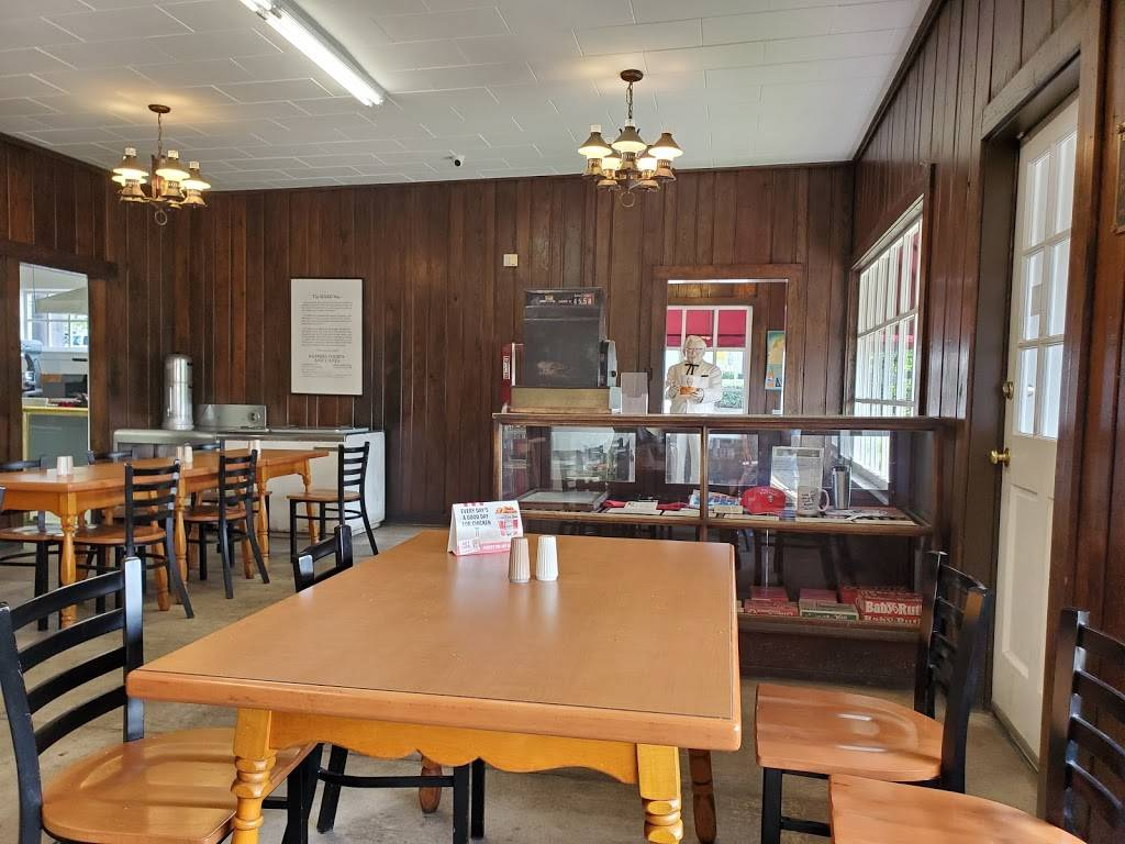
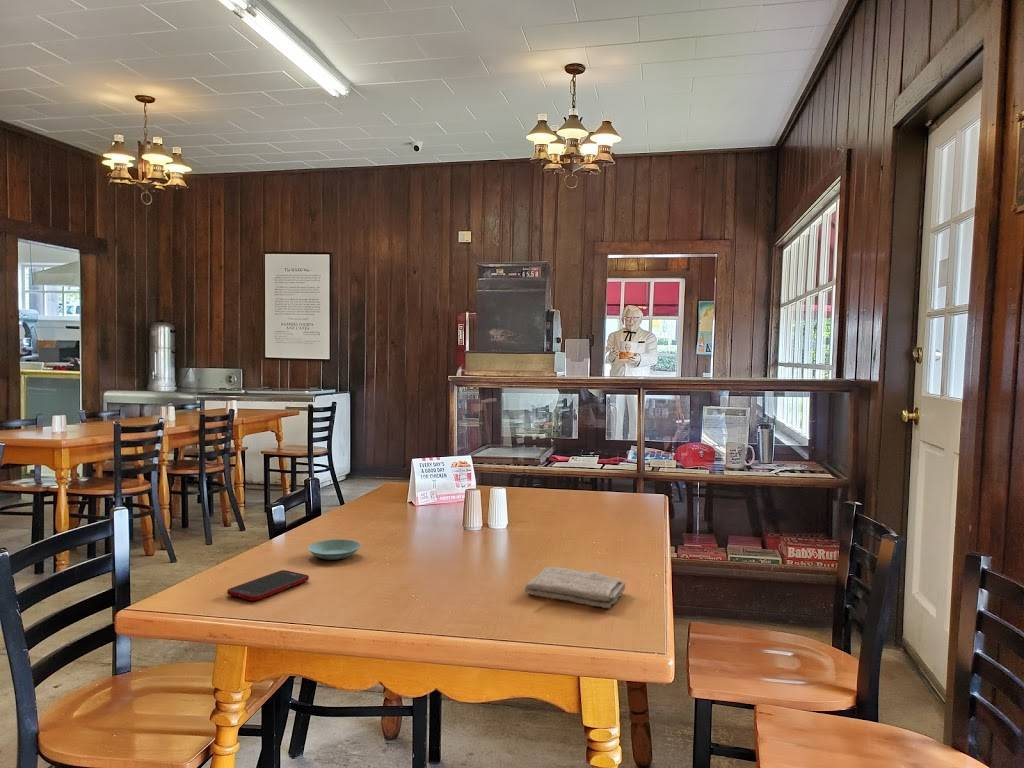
+ washcloth [524,566,626,609]
+ cell phone [226,569,310,602]
+ saucer [307,538,362,561]
